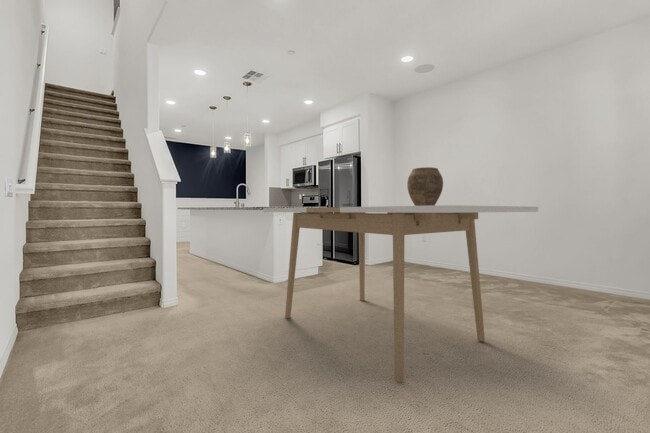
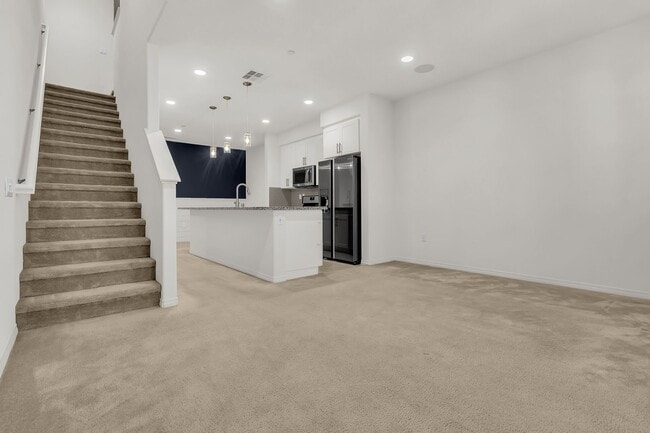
- vase [406,166,444,206]
- dining table [263,204,539,383]
